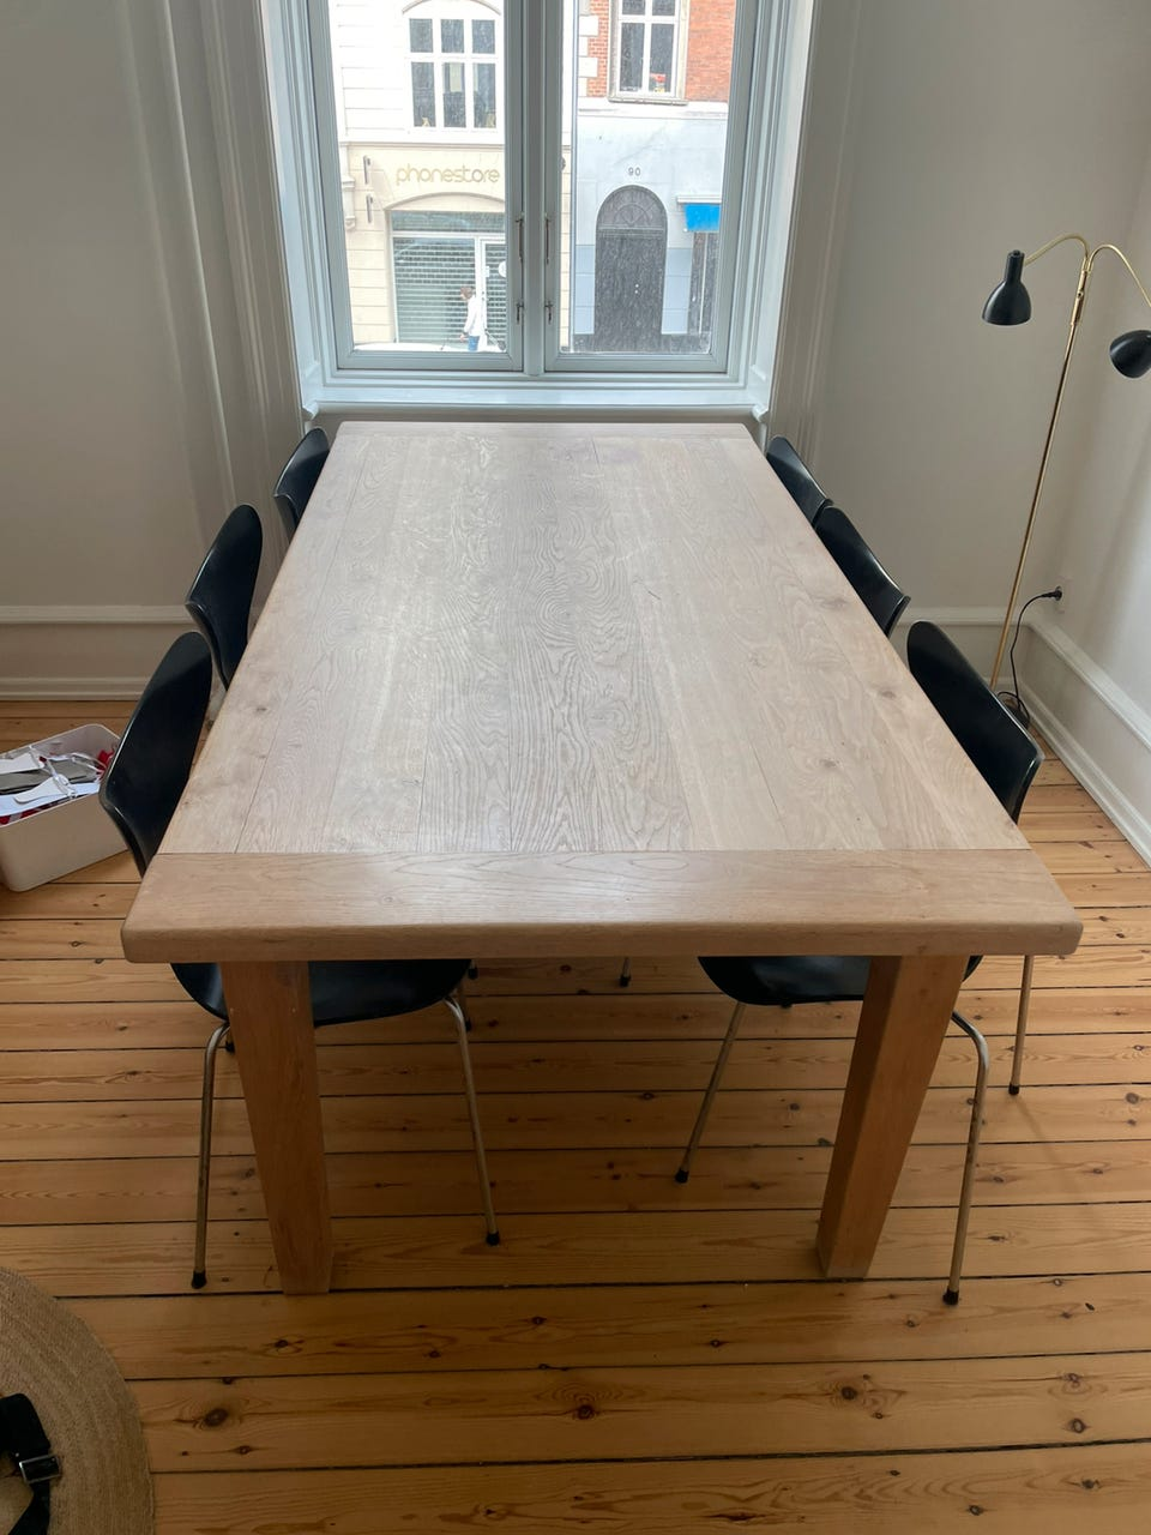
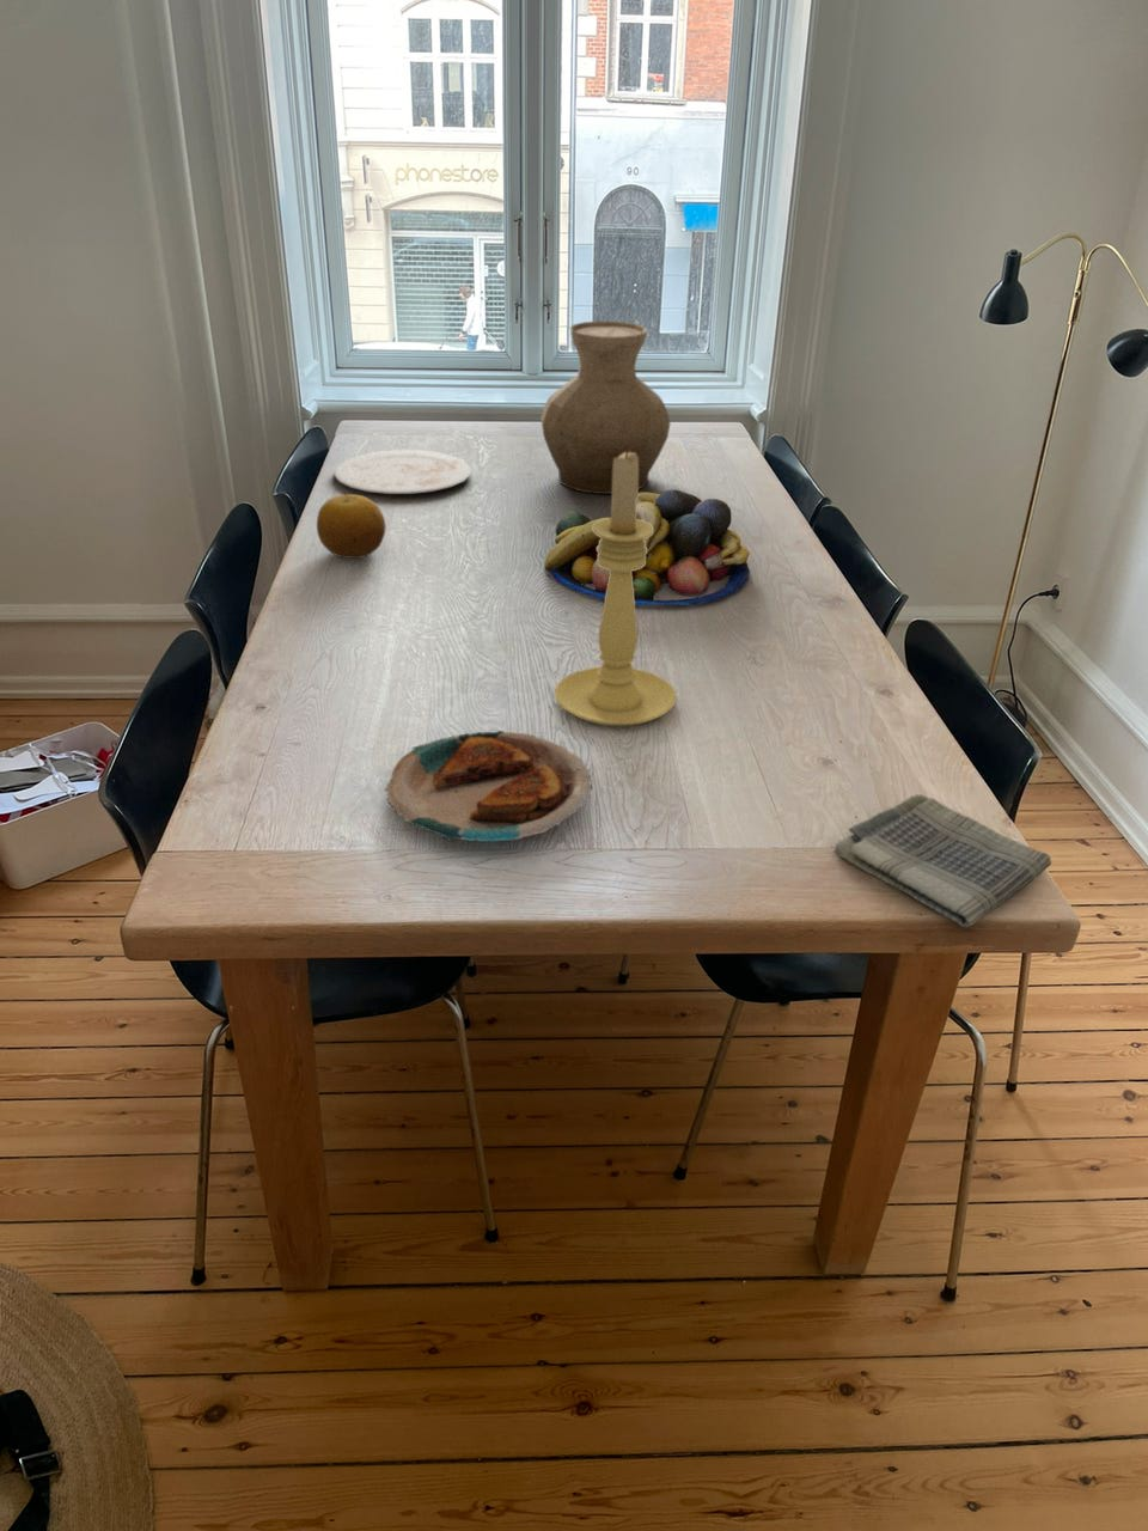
+ dish towel [832,793,1053,929]
+ vase [539,319,670,495]
+ plate [383,729,593,843]
+ candle holder [554,450,678,727]
+ fruit [316,493,387,559]
+ fruit bowl [543,488,751,606]
+ plate [334,448,472,495]
